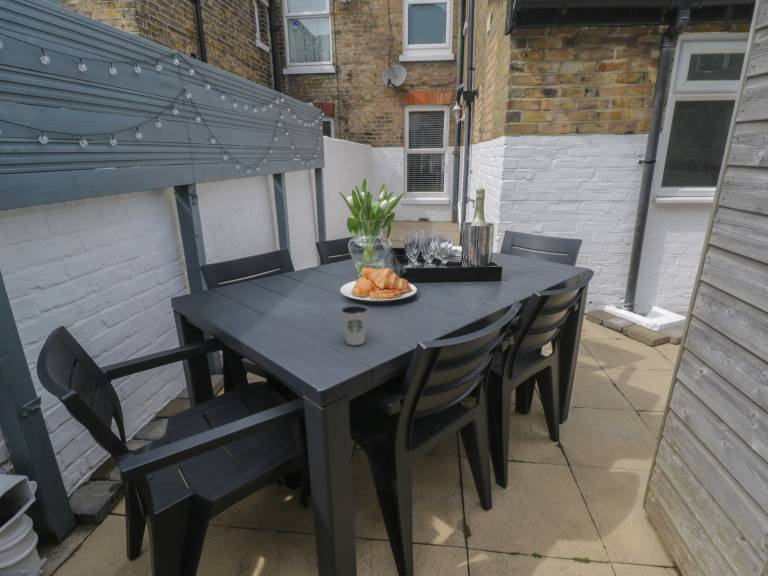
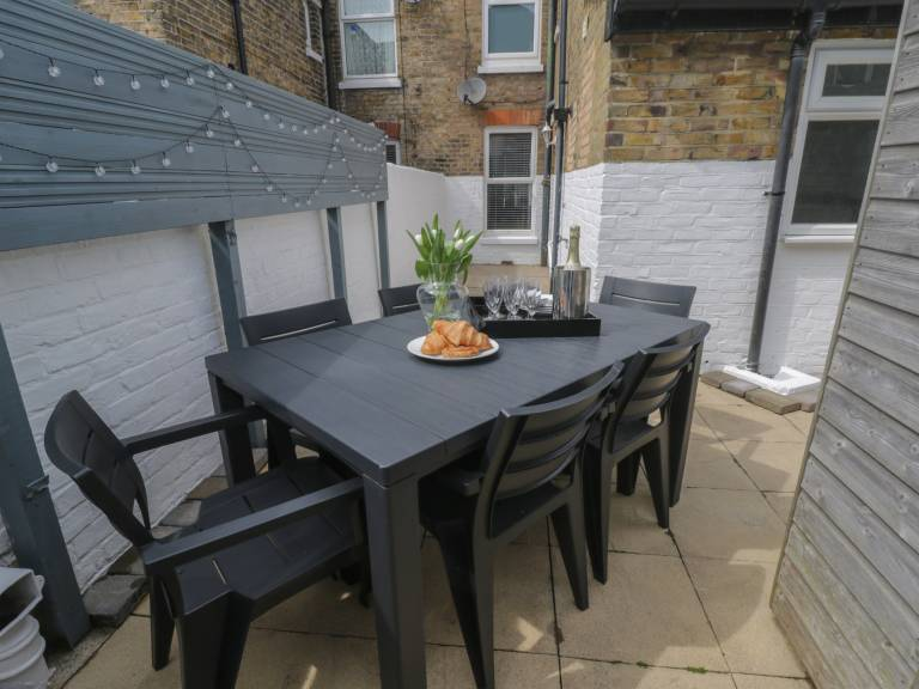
- dixie cup [339,304,369,346]
